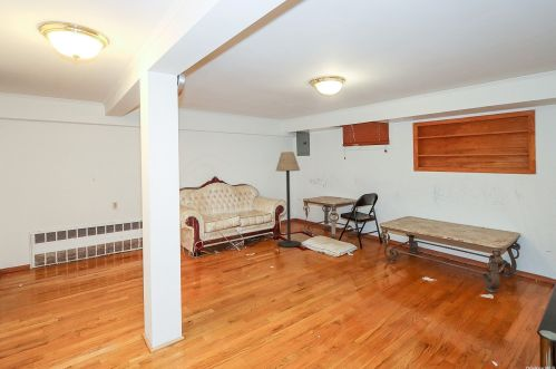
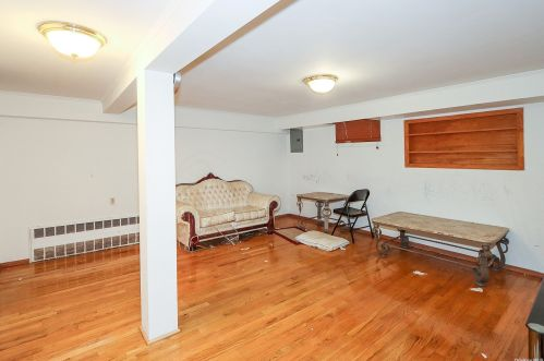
- floor lamp [275,150,302,247]
